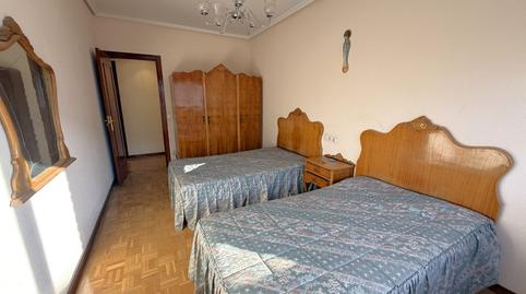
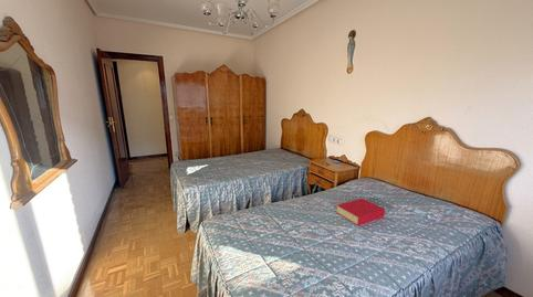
+ book [336,198,386,226]
